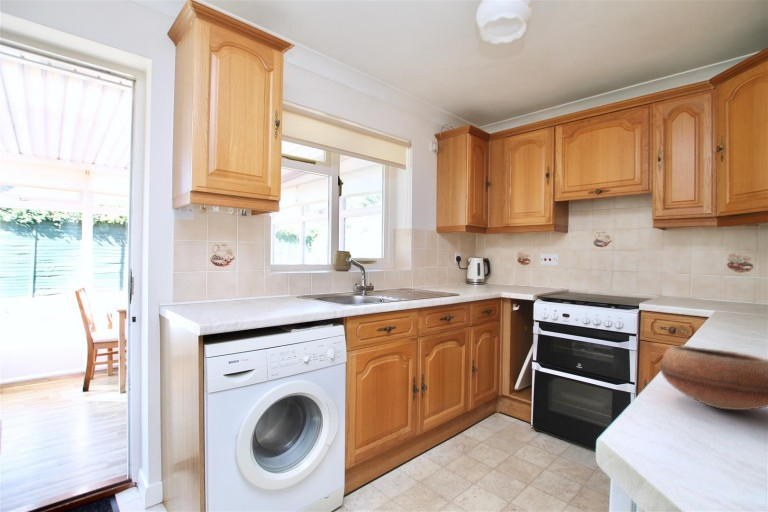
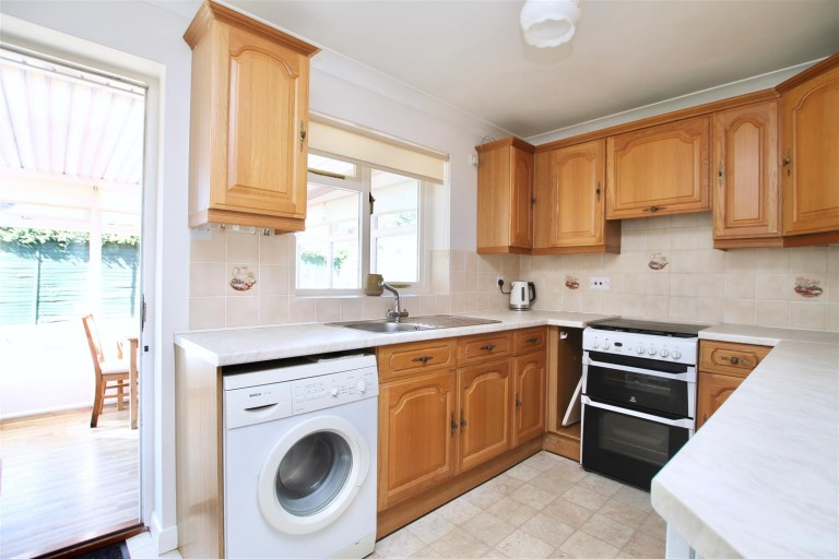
- bowl [659,344,768,411]
